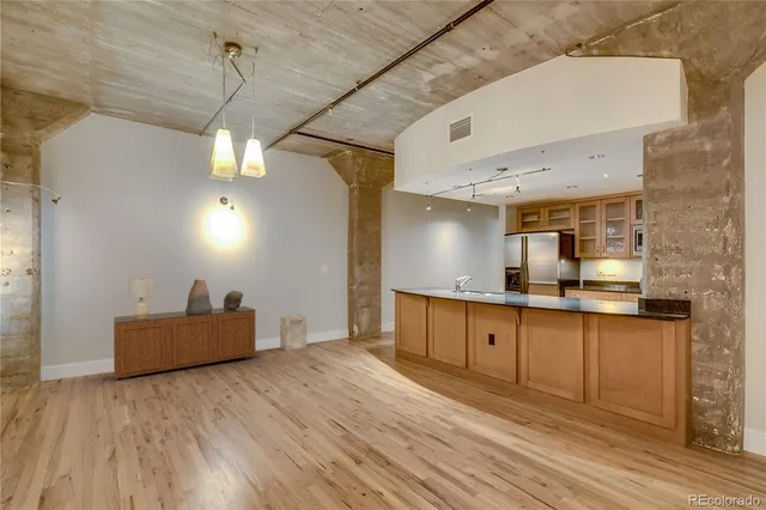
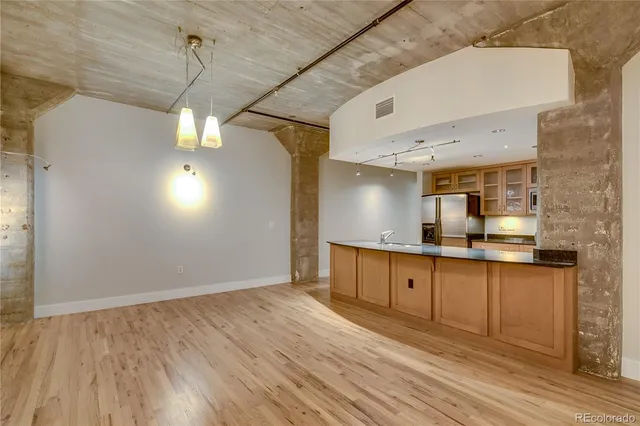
- sideboard [113,305,256,381]
- sculpture bust [223,290,244,310]
- decorative urn [184,278,214,314]
- lamp [128,277,154,318]
- trash can [279,314,308,352]
